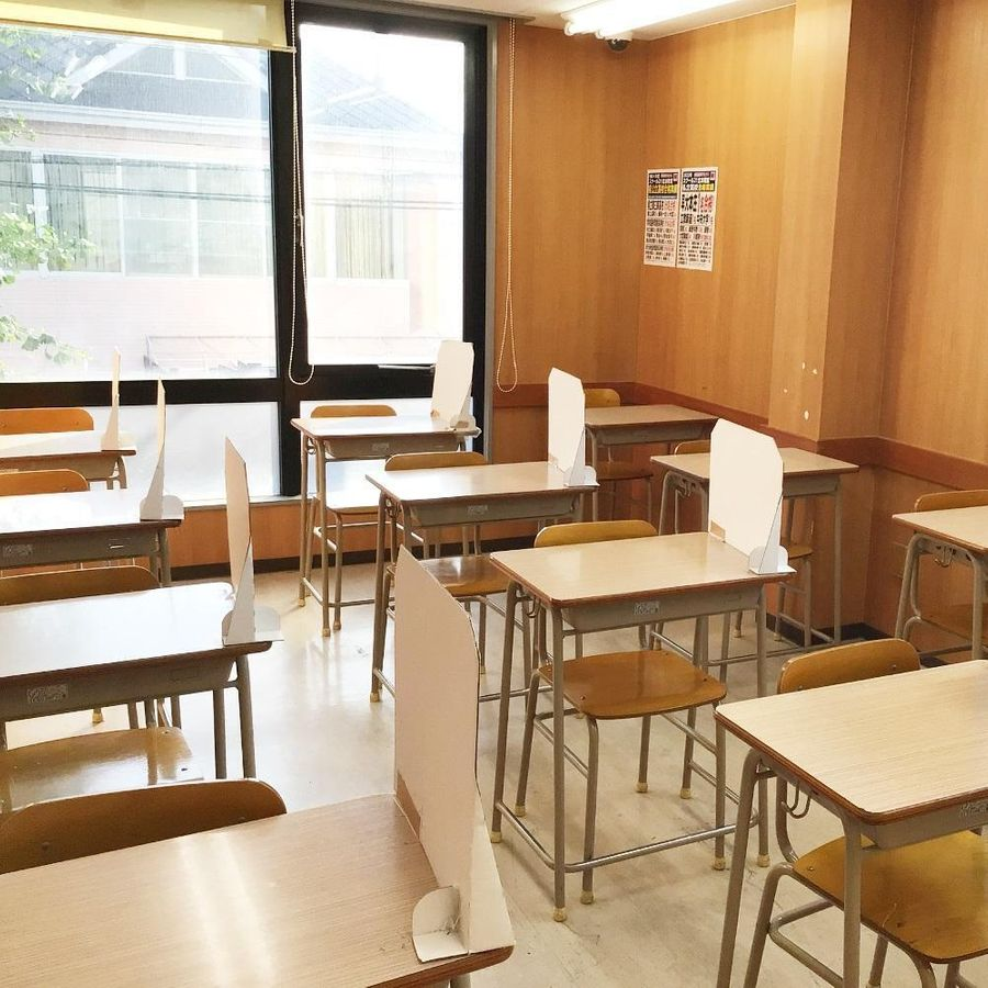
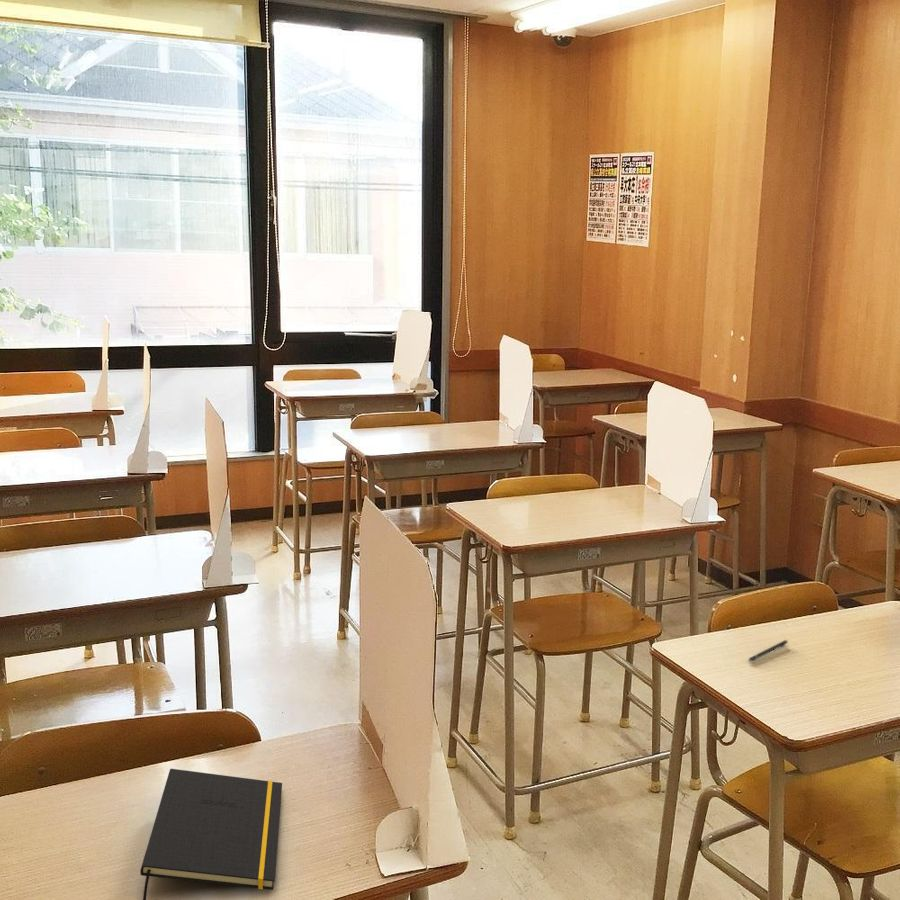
+ notepad [139,768,283,900]
+ pen [747,639,789,662]
